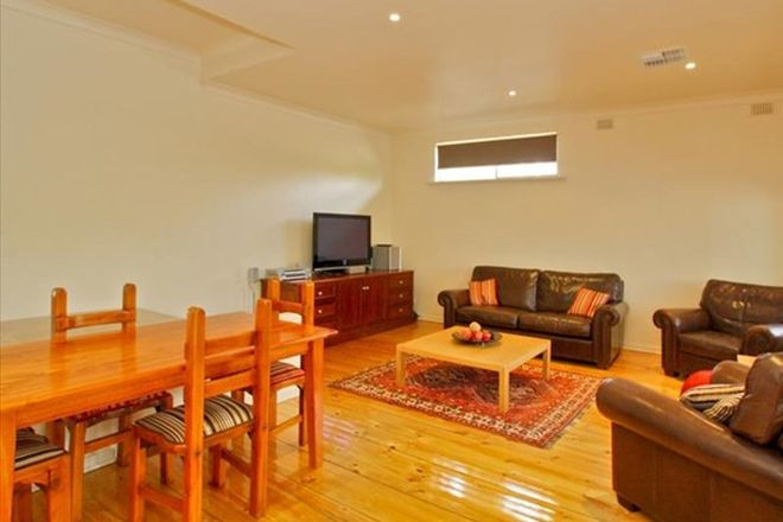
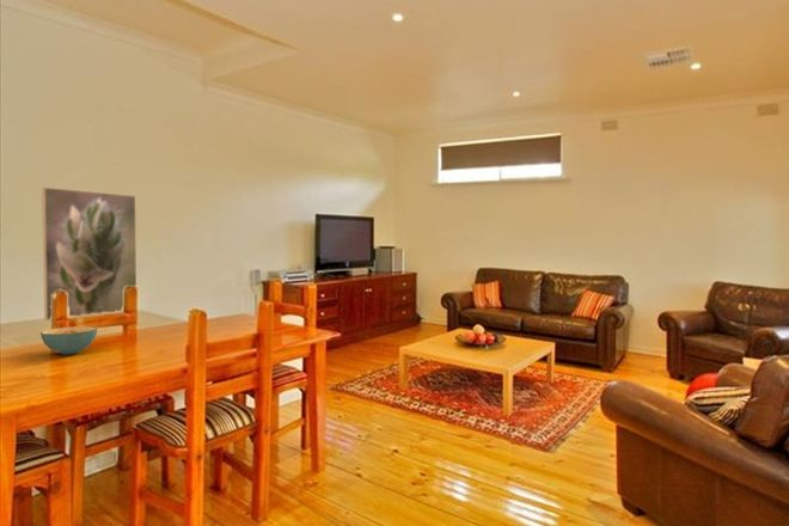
+ cereal bowl [39,325,98,356]
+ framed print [41,186,137,322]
